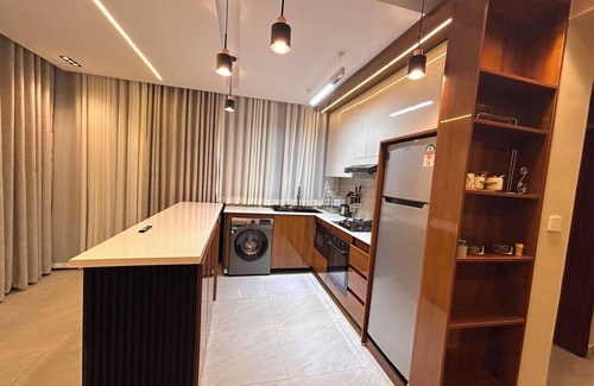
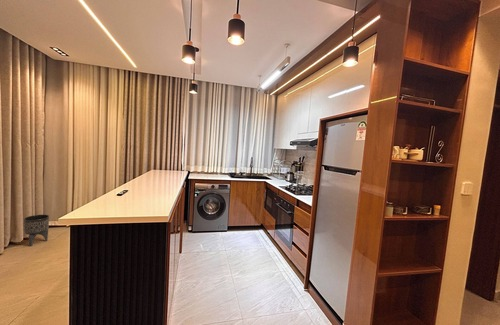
+ planter [23,214,50,247]
